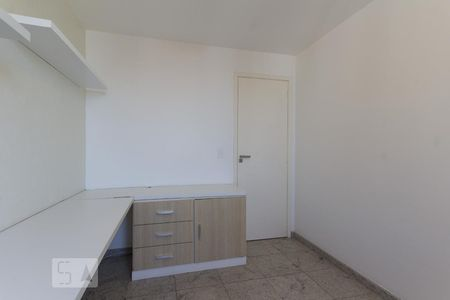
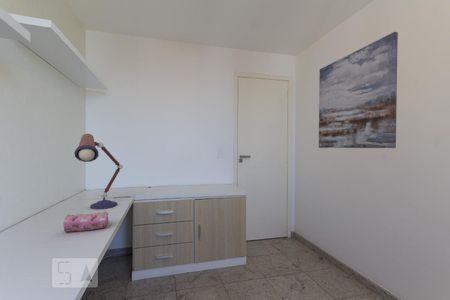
+ wall art [318,31,399,149]
+ pencil case [62,210,110,233]
+ desk lamp [73,133,124,210]
